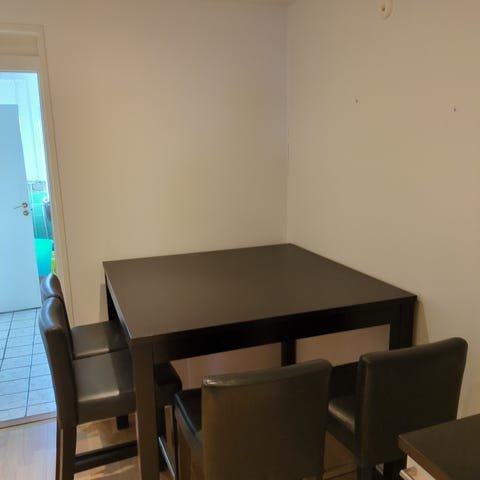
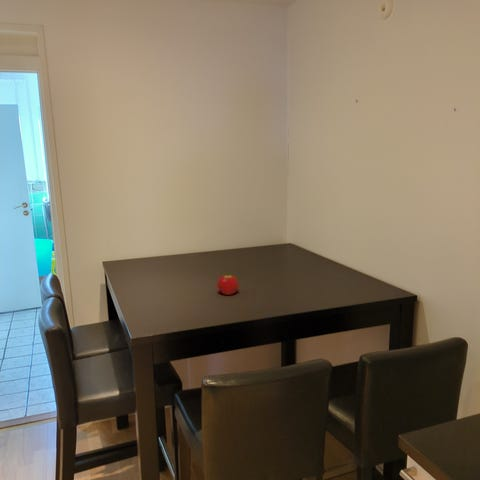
+ fruit [216,274,239,296]
